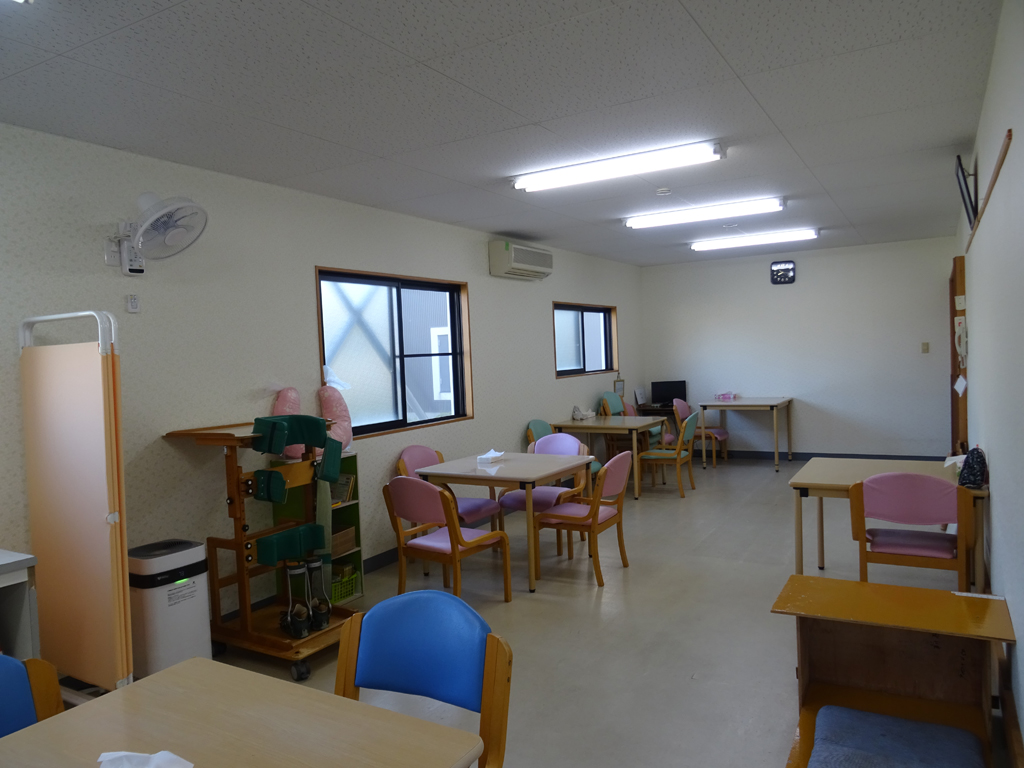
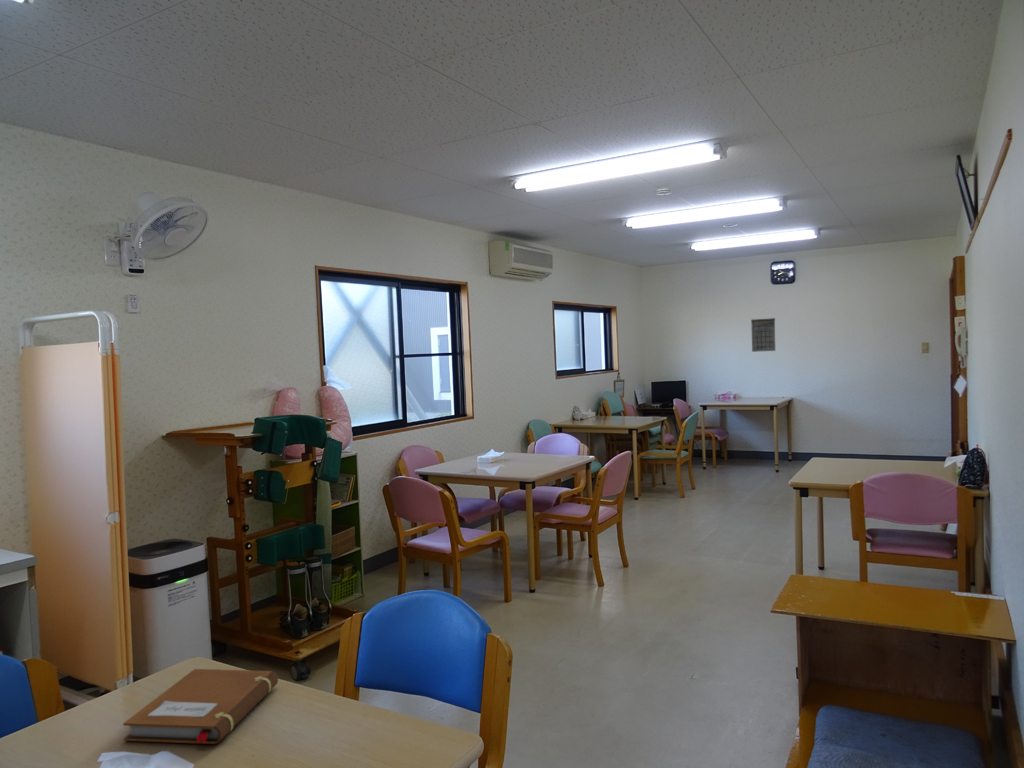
+ calendar [750,311,776,353]
+ notebook [122,668,279,745]
